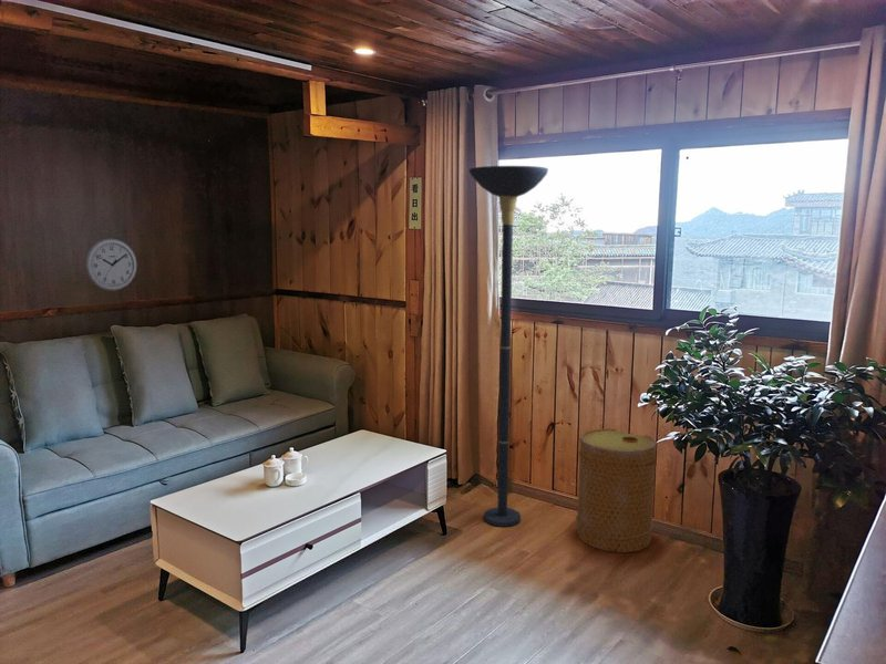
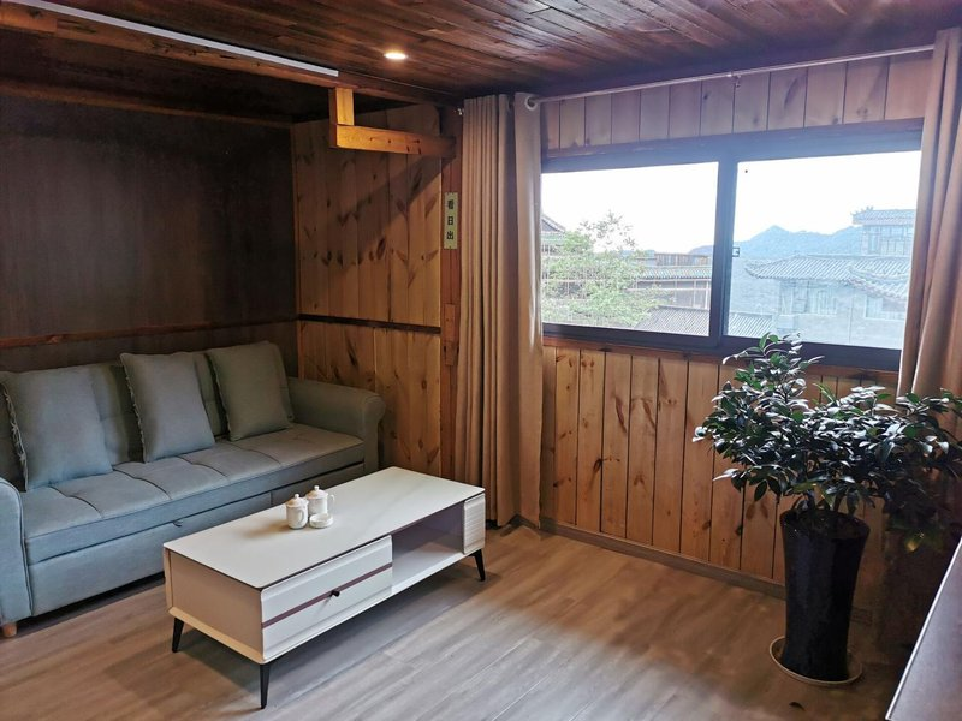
- wall clock [84,238,138,292]
- floor lamp [468,165,549,528]
- basket [575,427,658,553]
